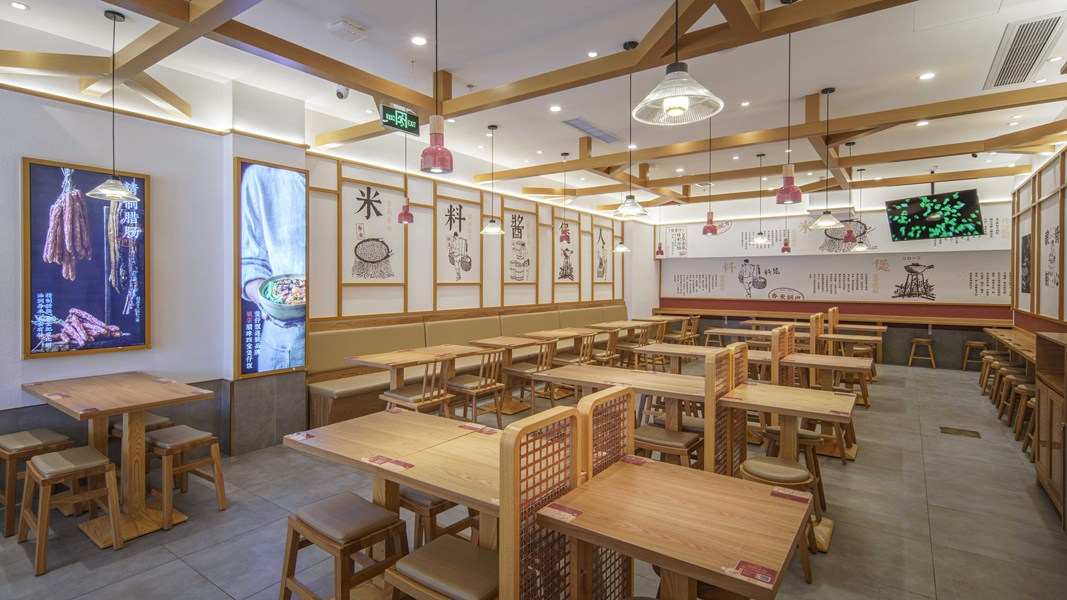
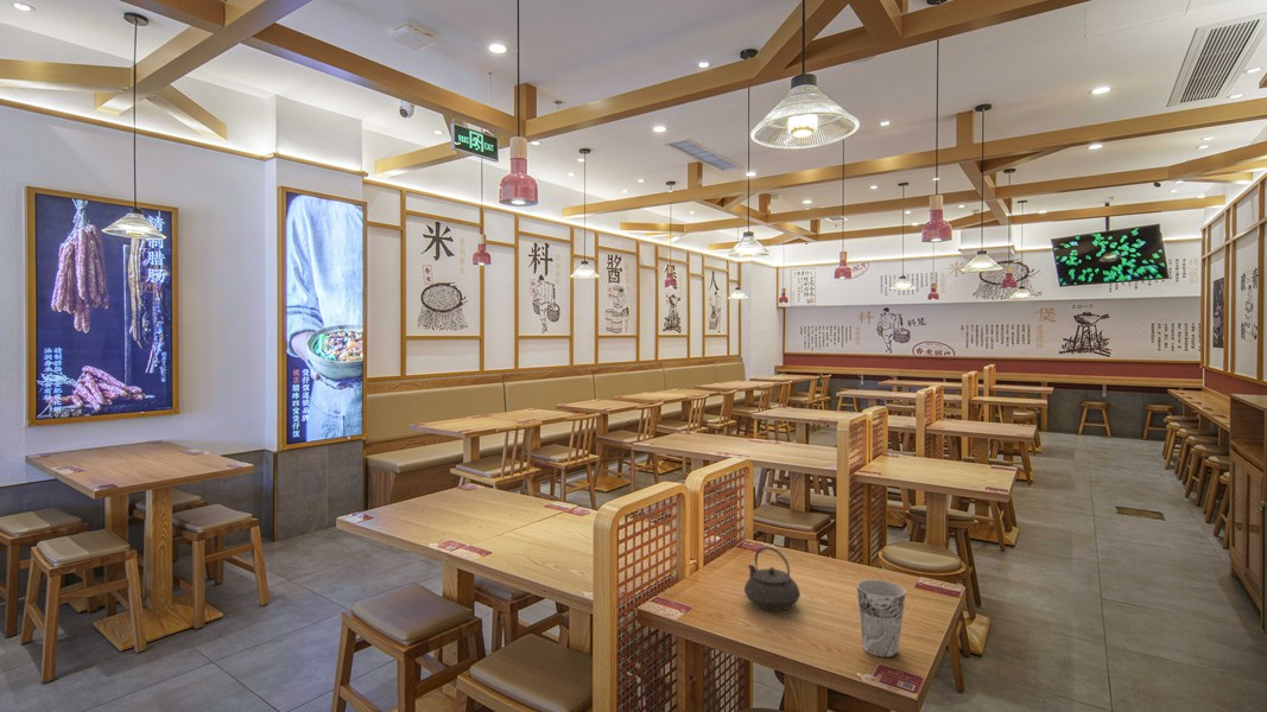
+ cup [856,578,907,659]
+ teapot [743,545,802,612]
